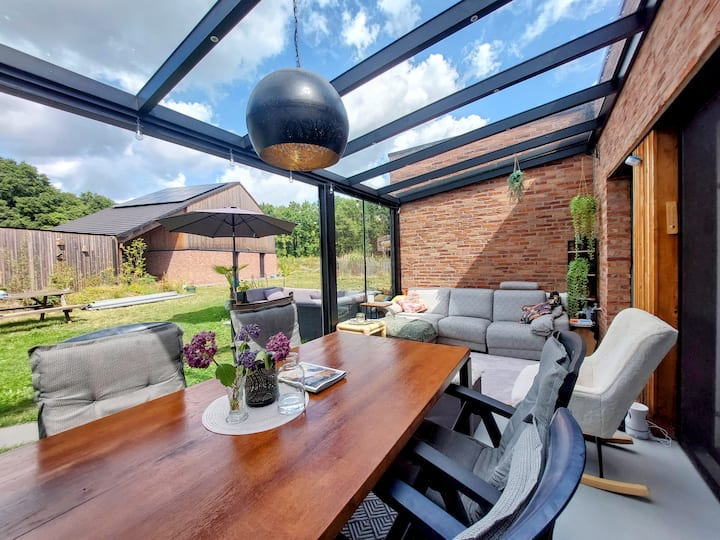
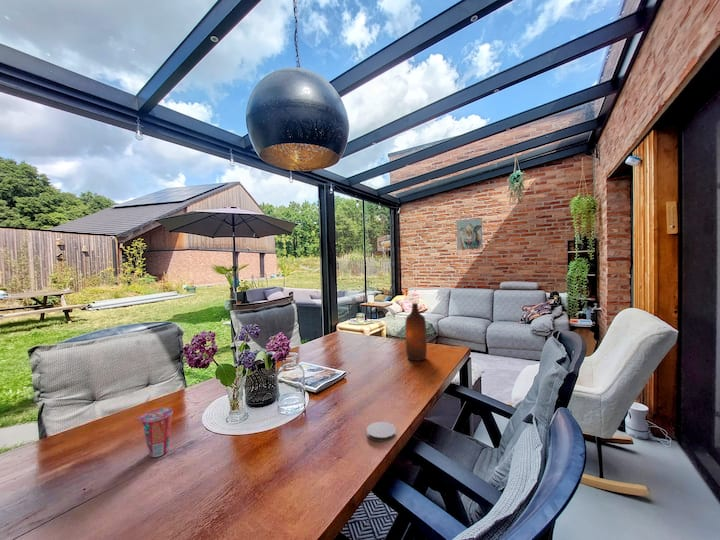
+ coaster [366,421,397,443]
+ cup [134,407,174,458]
+ wall art [456,217,483,251]
+ bottle [404,302,428,362]
